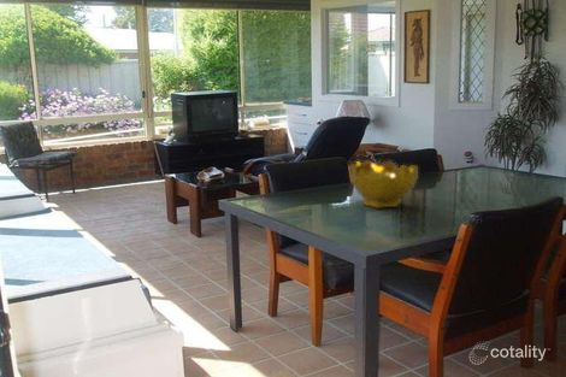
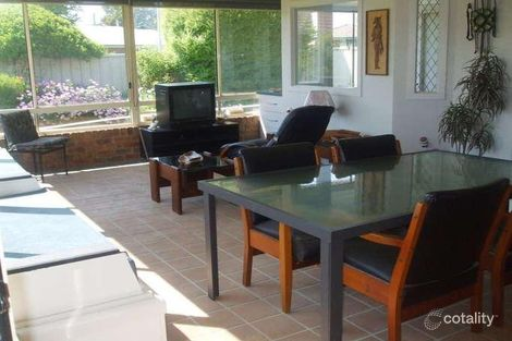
- decorative bowl [349,158,419,210]
